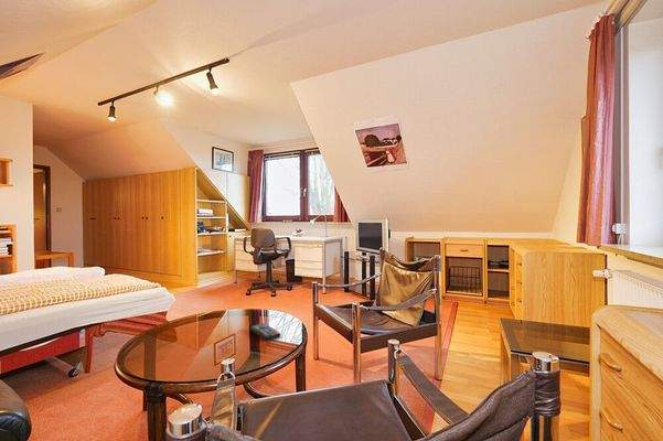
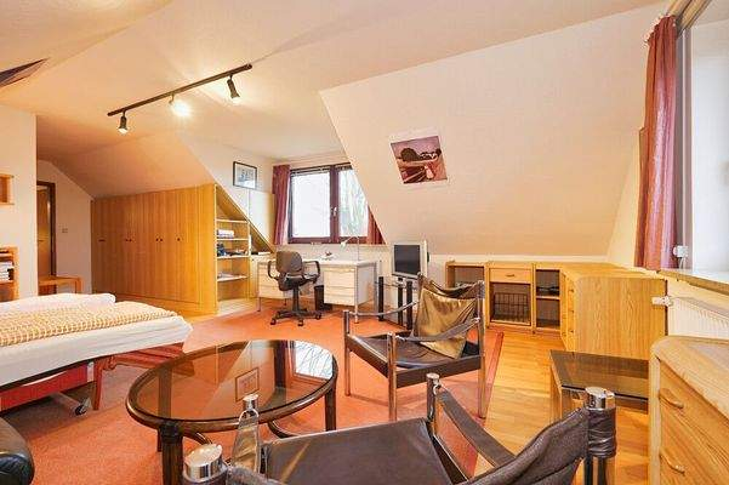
- remote control [250,322,281,342]
